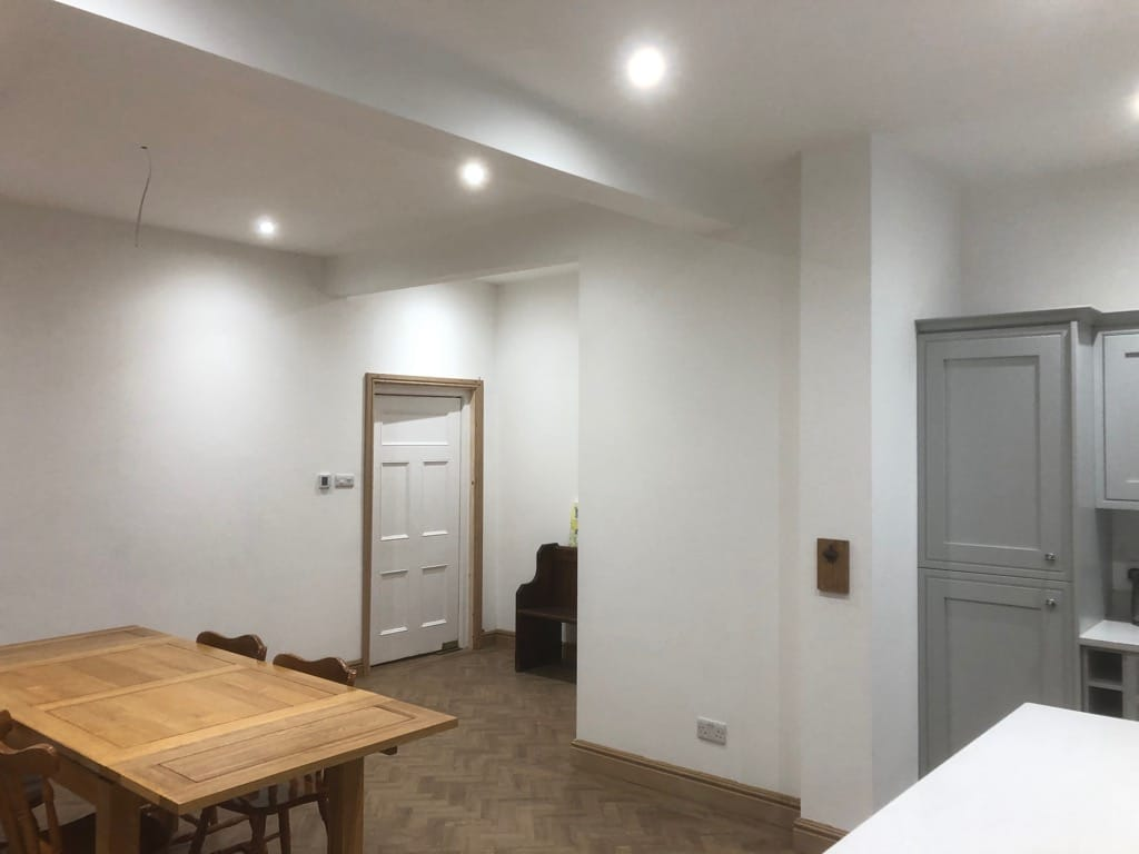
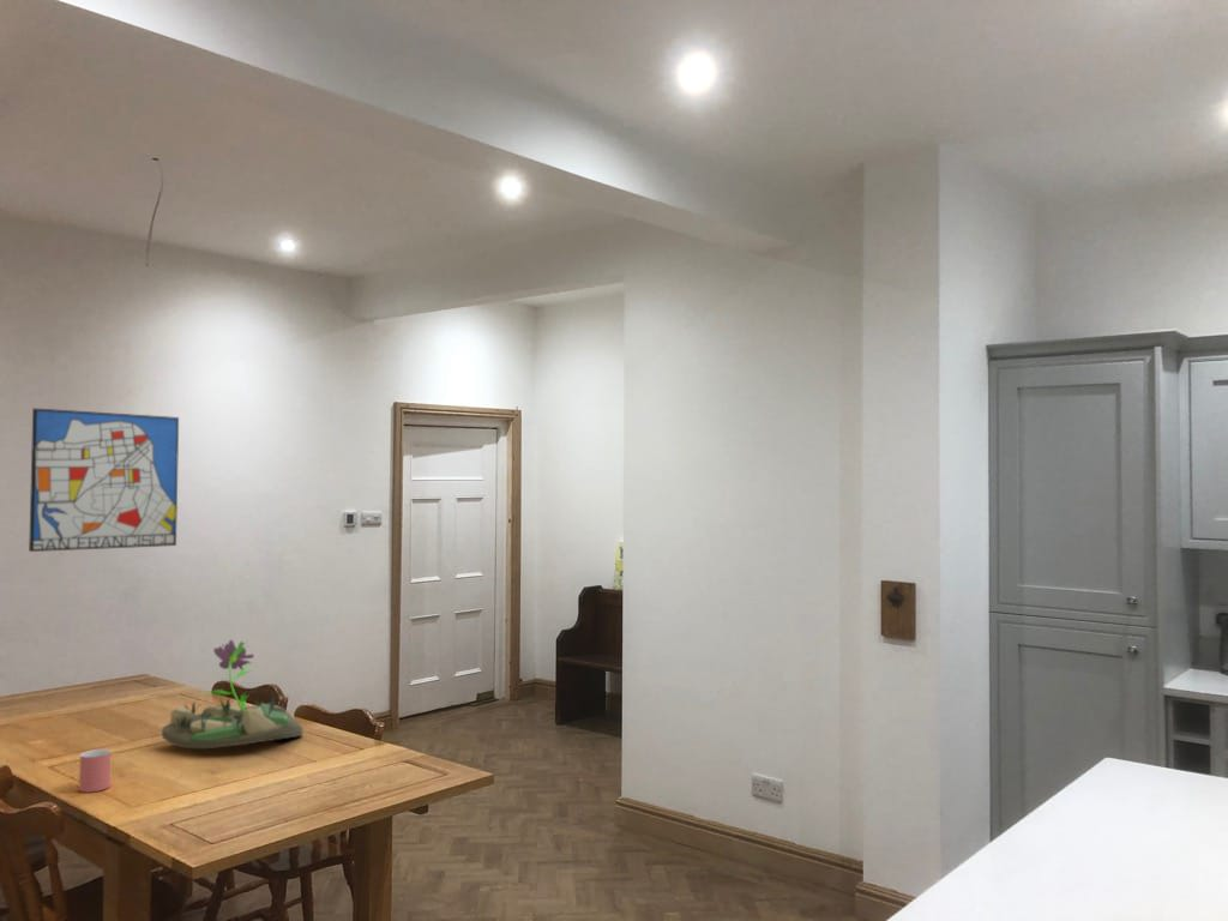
+ cup [78,748,112,794]
+ flower arrangement [161,639,305,750]
+ wall art [28,407,180,553]
